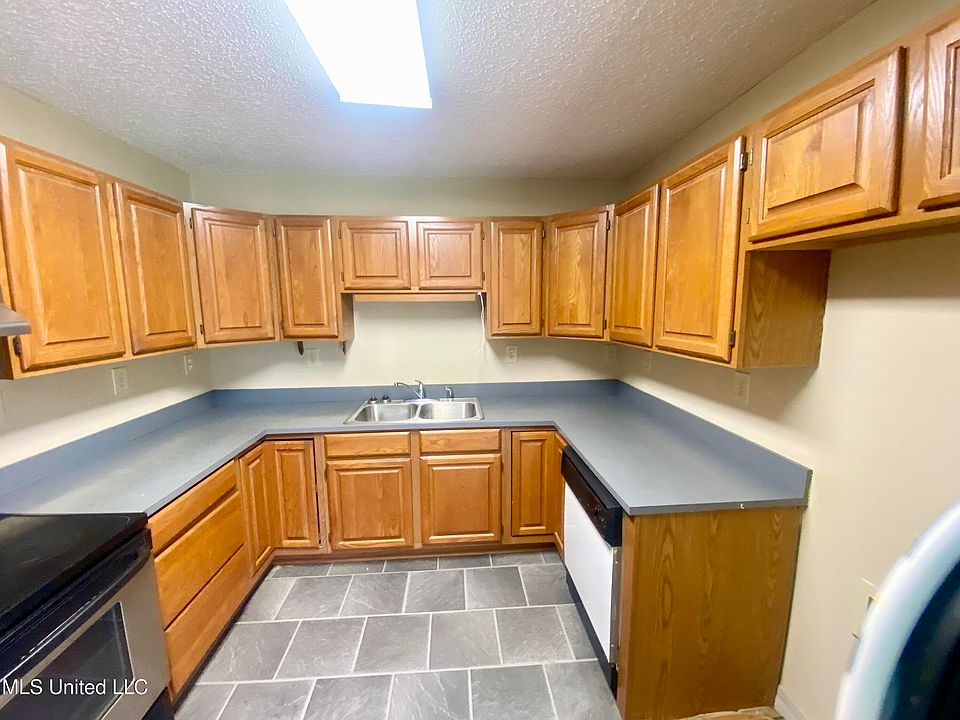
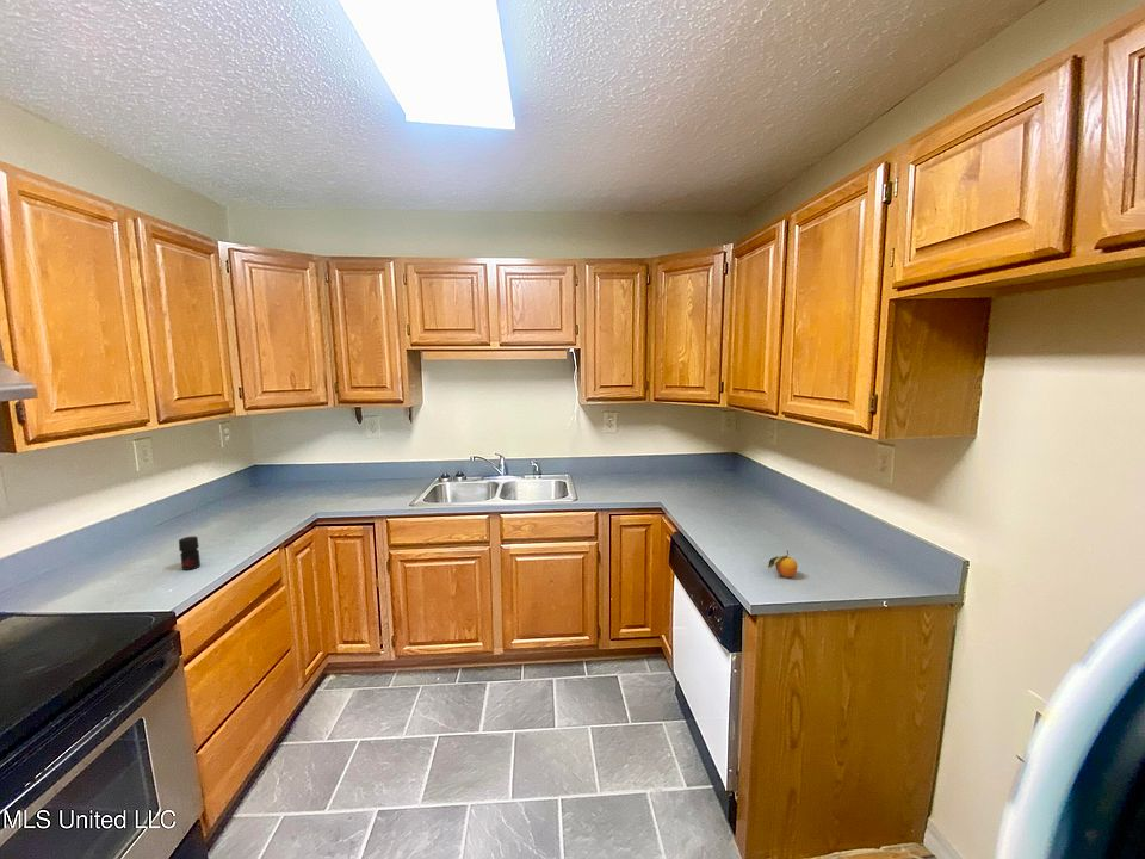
+ jar [178,536,202,571]
+ fruit [767,549,799,579]
